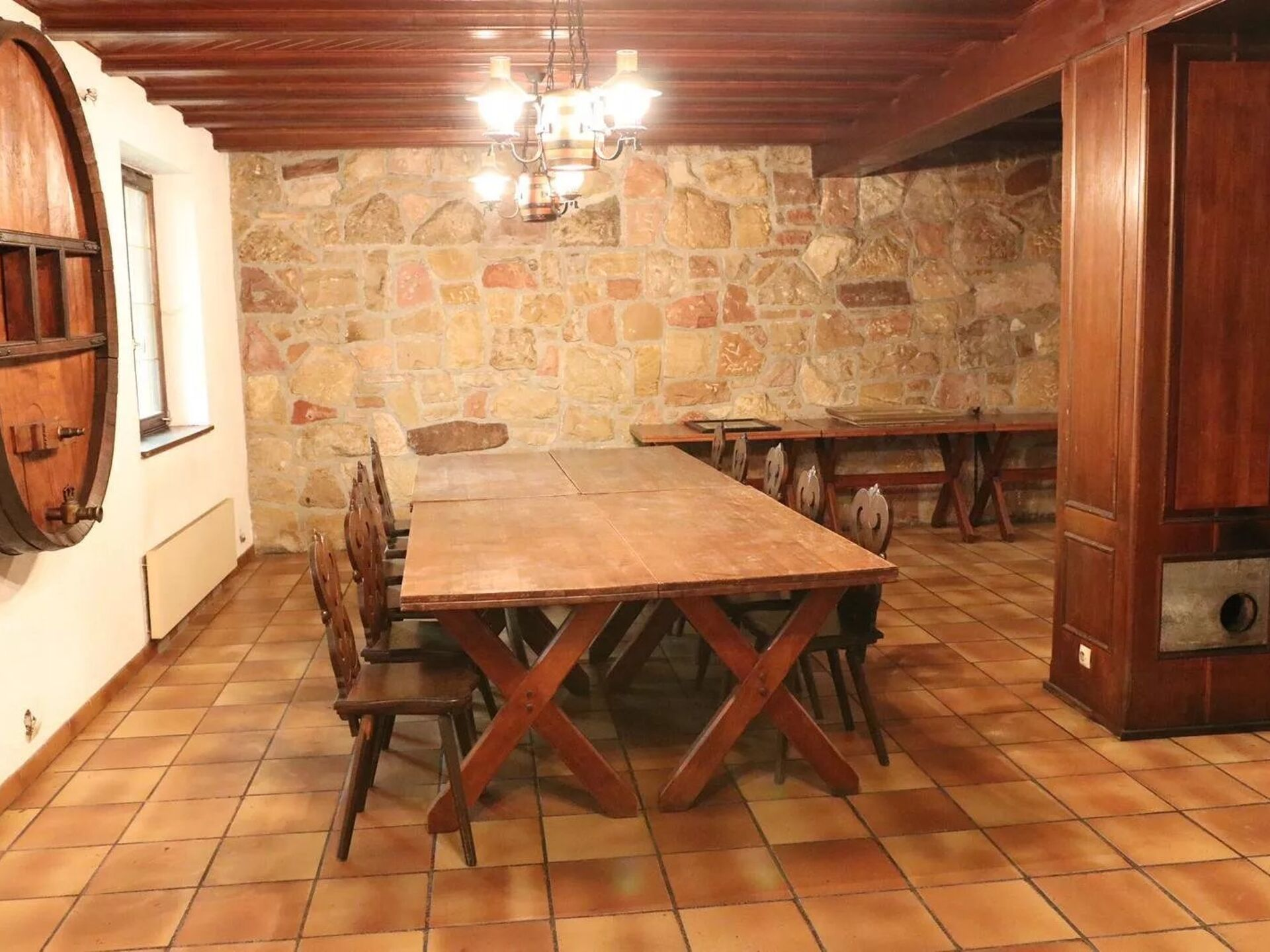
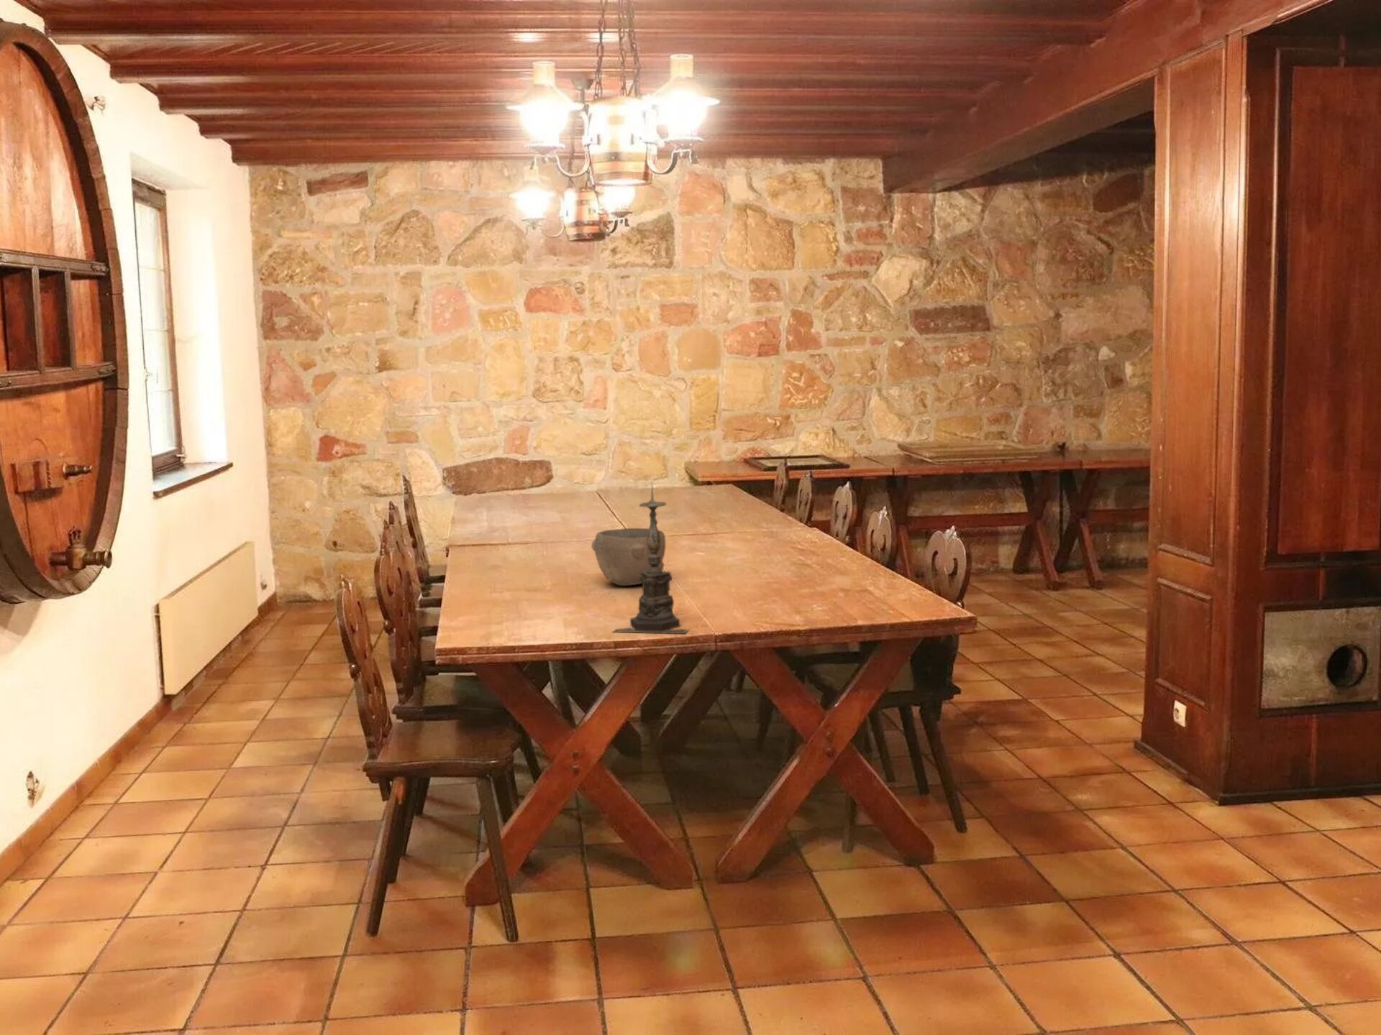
+ candle holder [611,481,692,635]
+ bowl [590,527,667,586]
